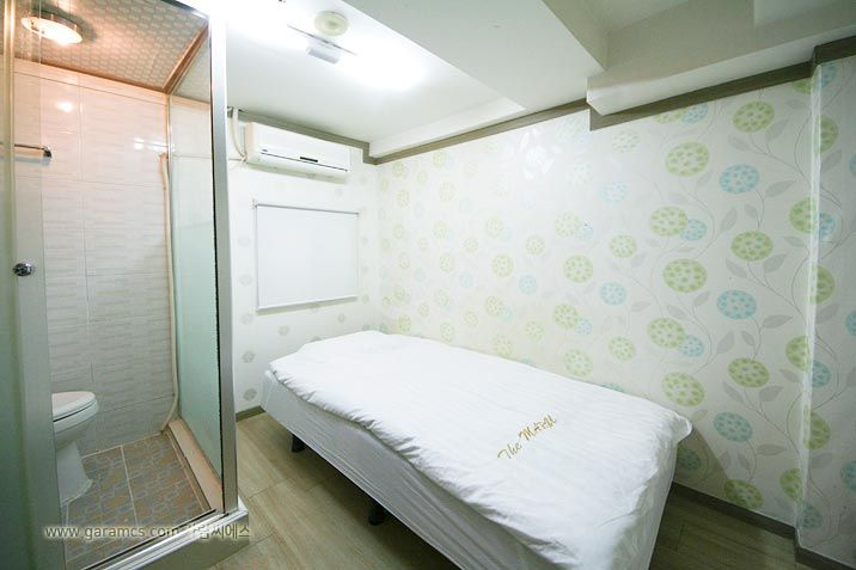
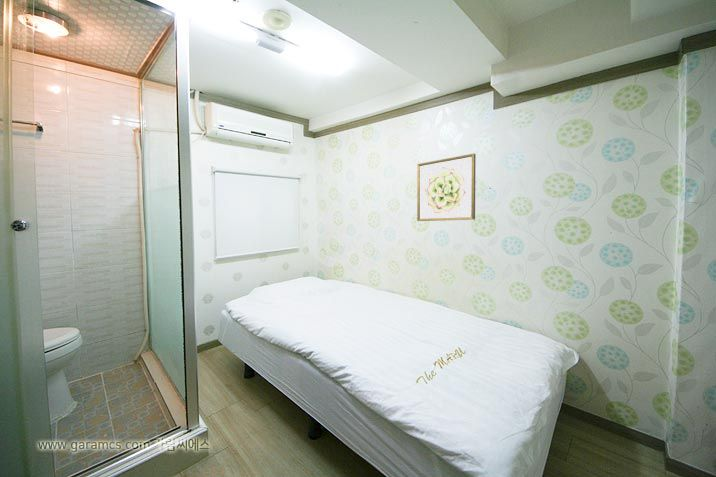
+ wall art [416,153,477,222]
